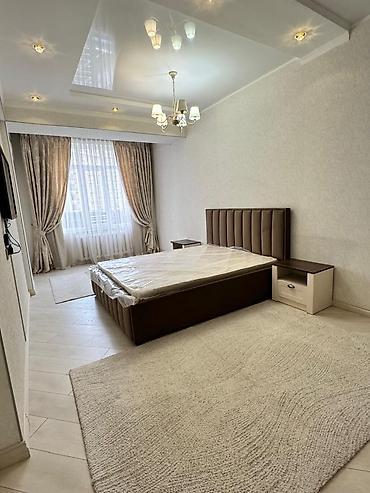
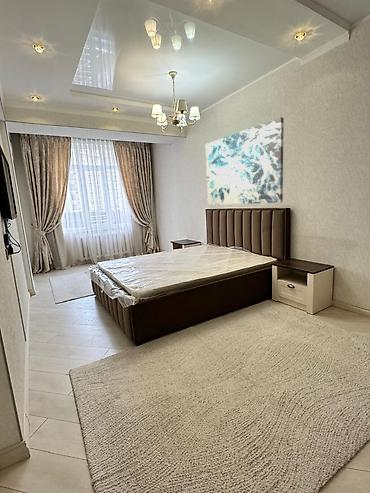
+ wall art [205,116,285,206]
